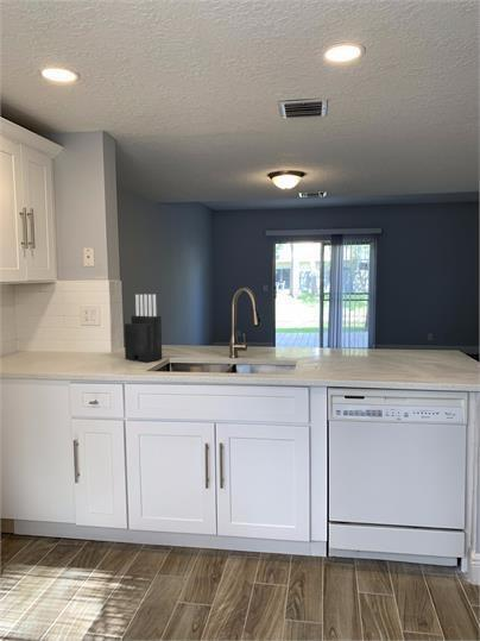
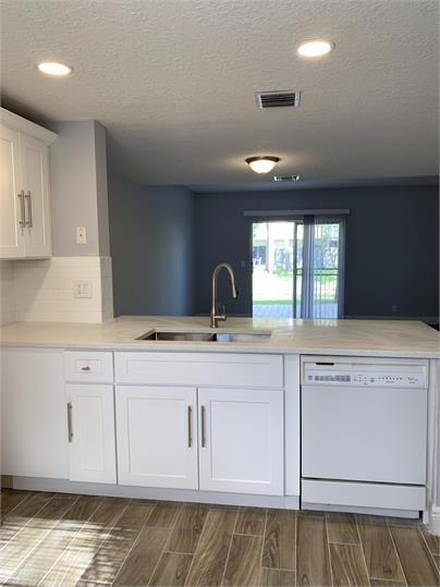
- knife block [124,293,163,363]
